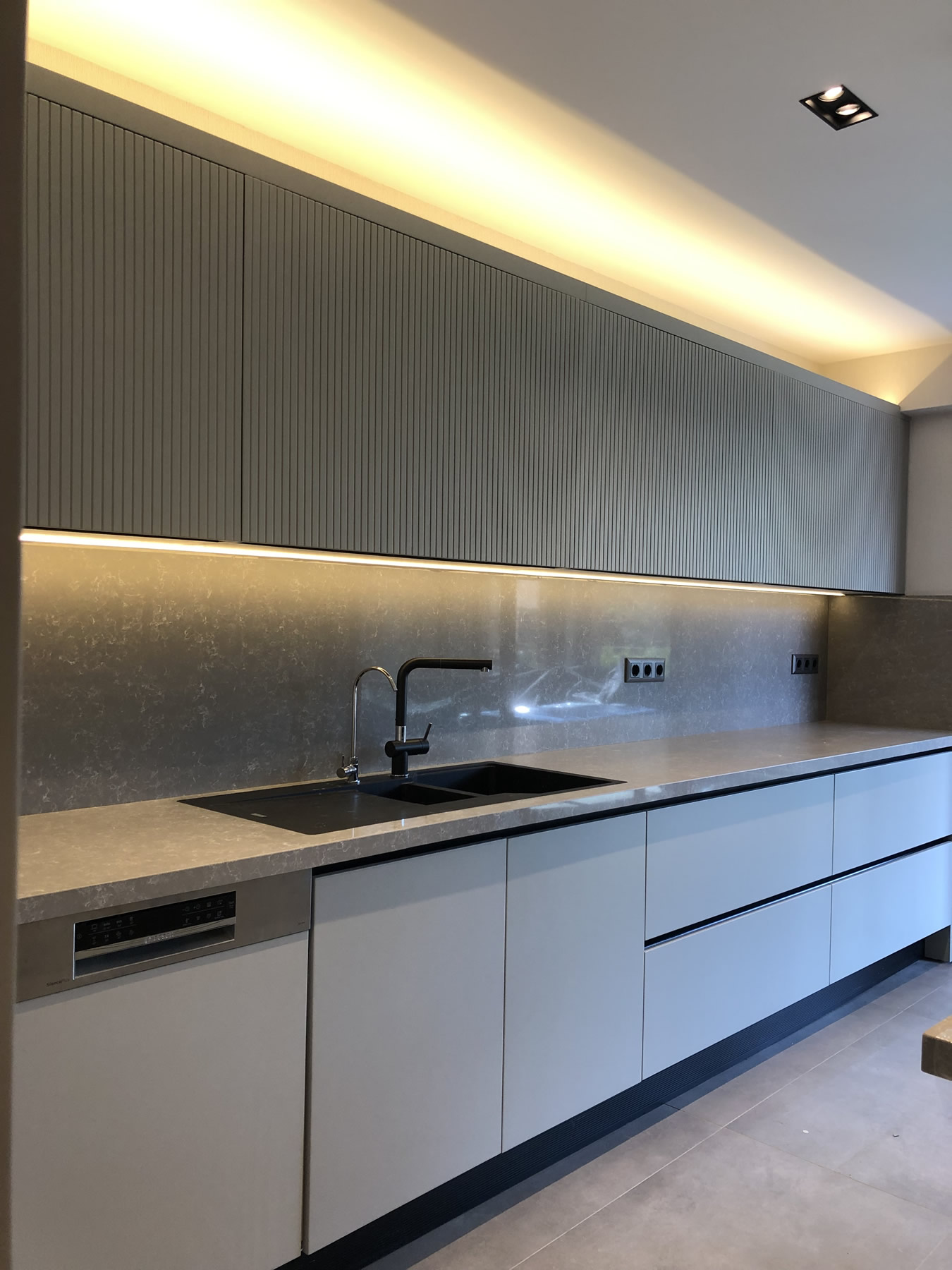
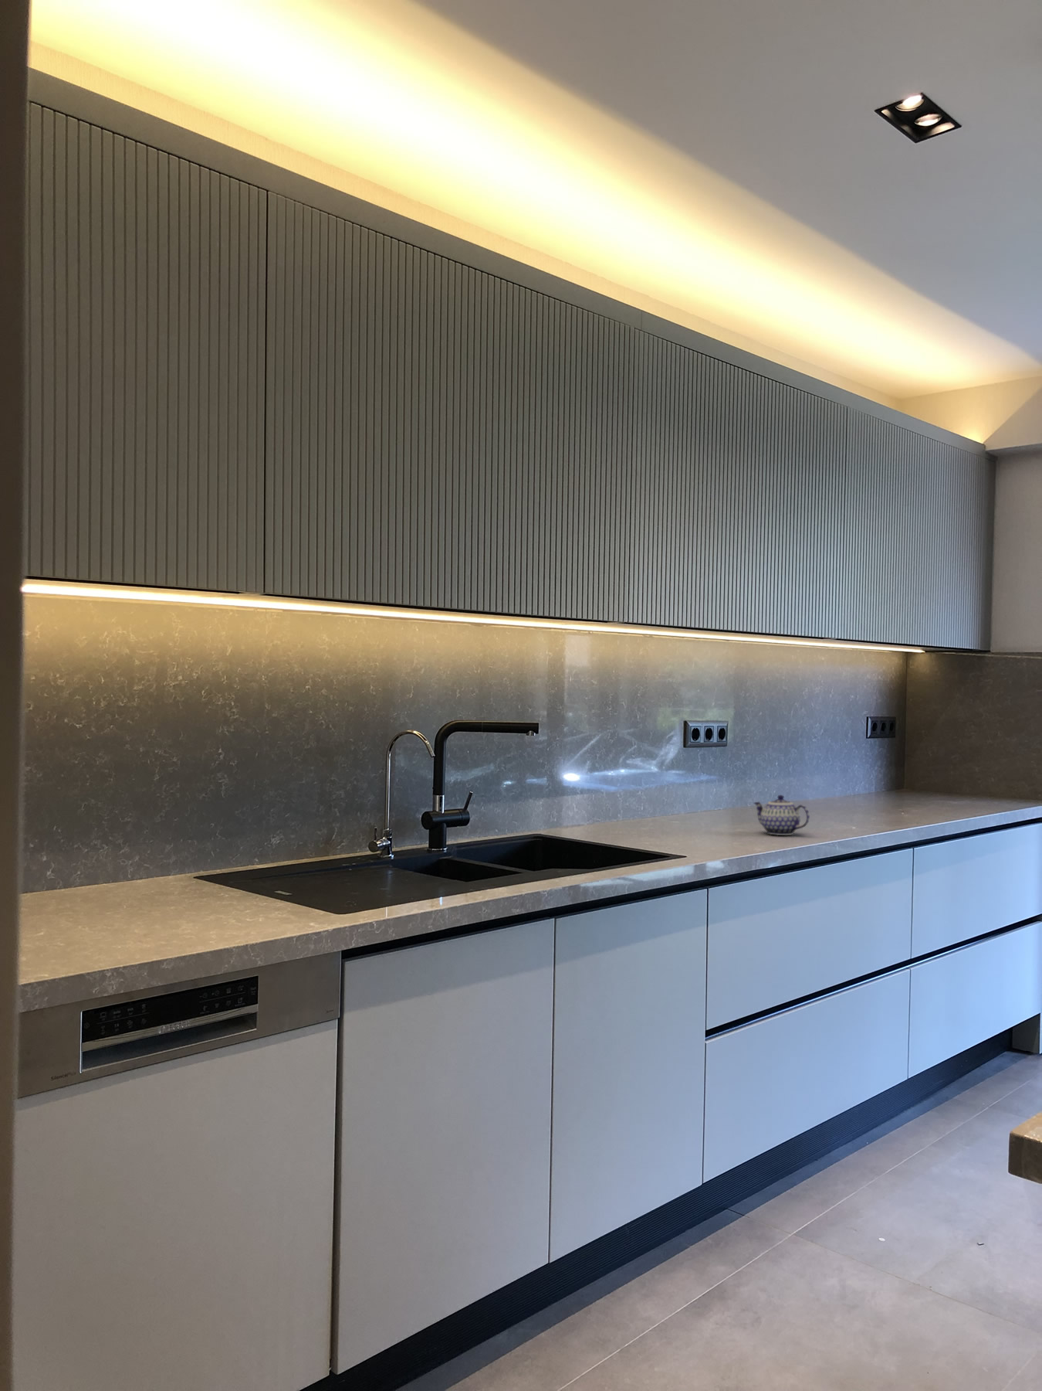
+ teapot [753,794,810,836]
